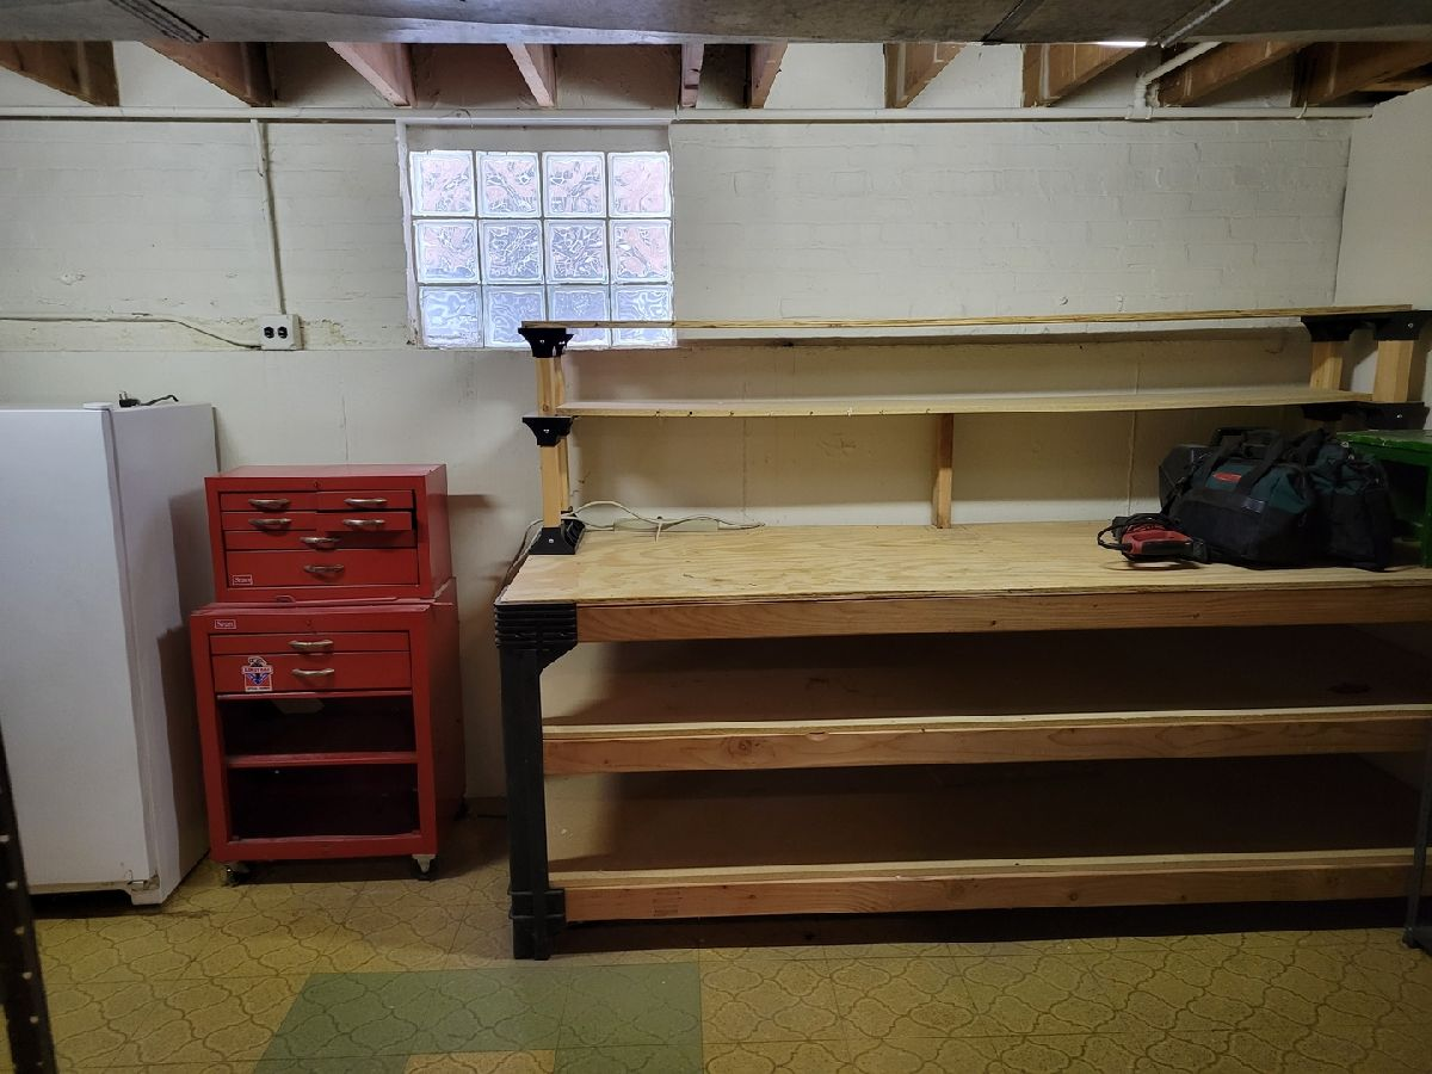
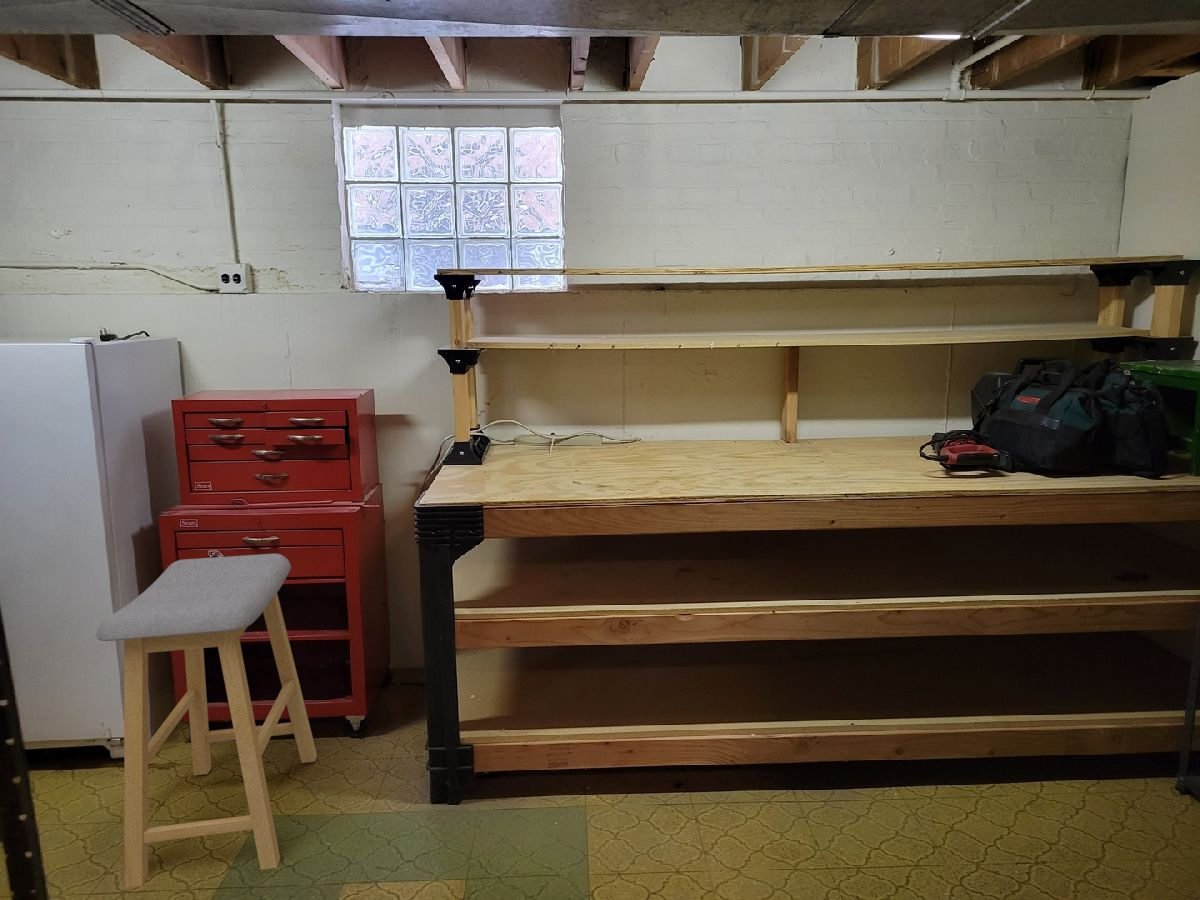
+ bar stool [96,553,318,889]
